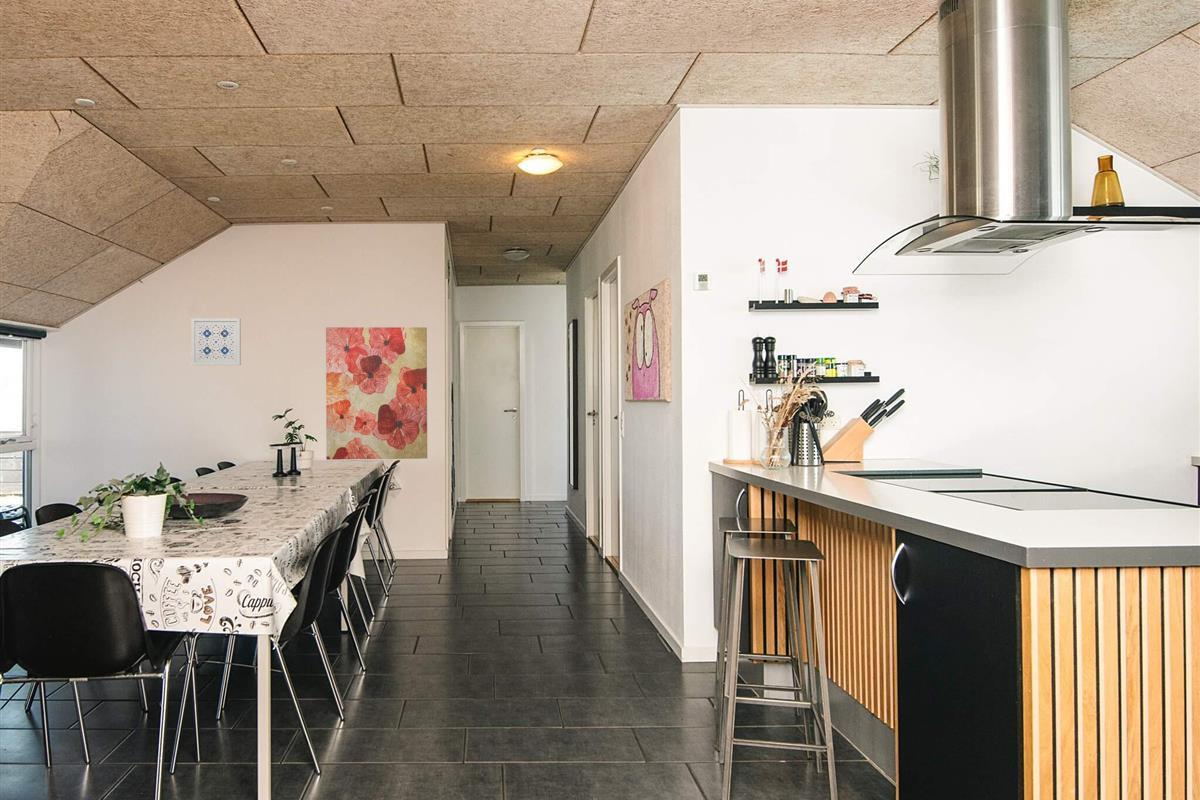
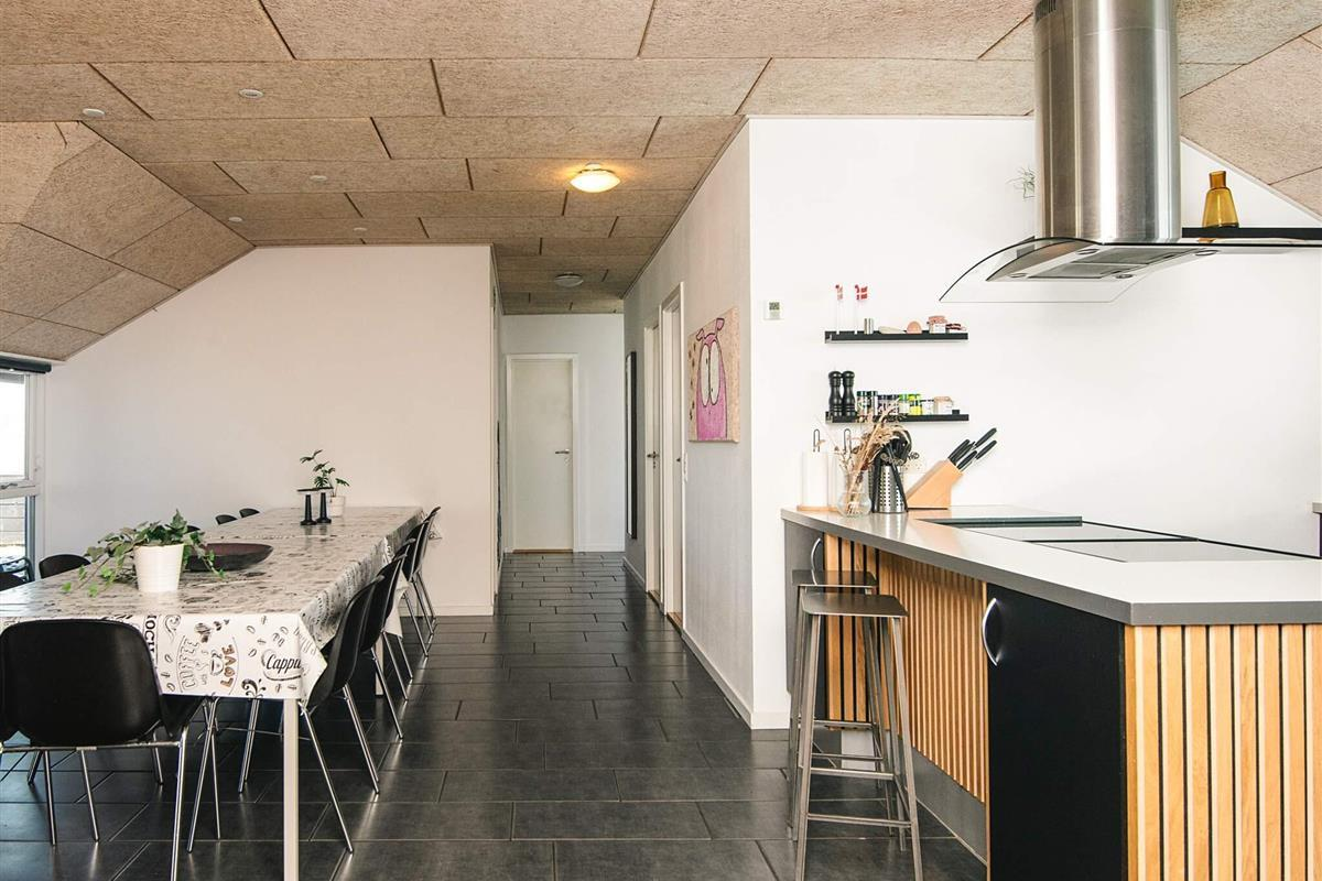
- wall art [325,326,428,461]
- wall art [190,317,242,366]
